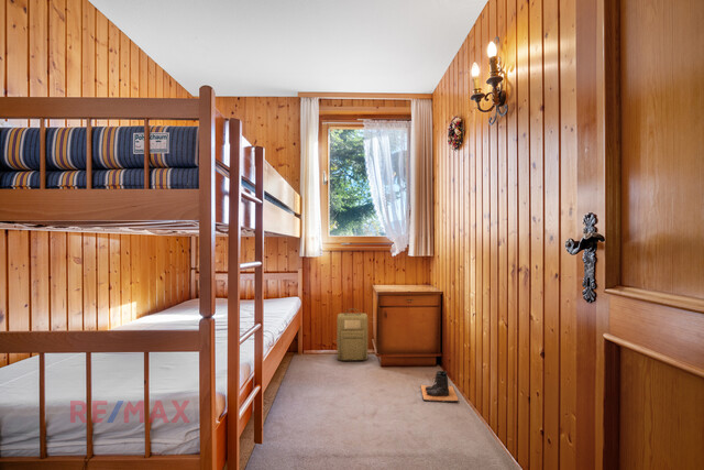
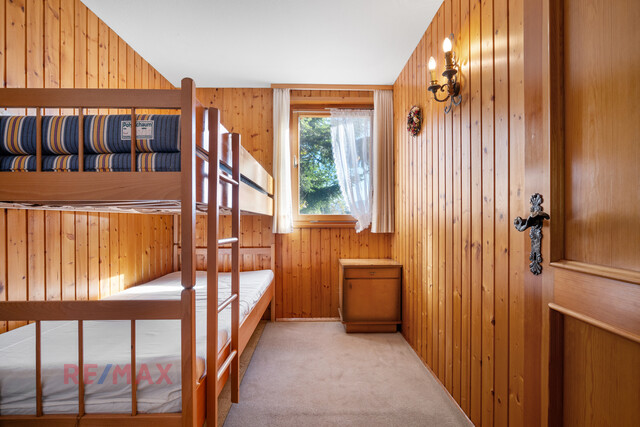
- boots [419,370,460,403]
- backpack [336,307,369,362]
